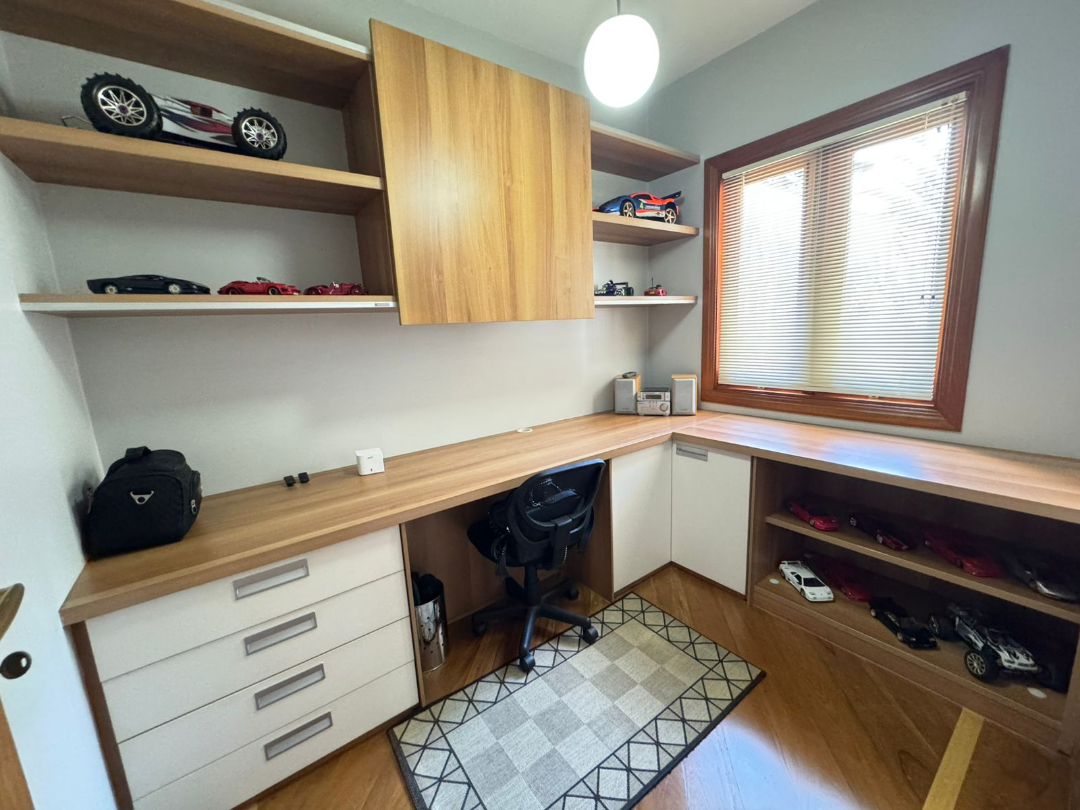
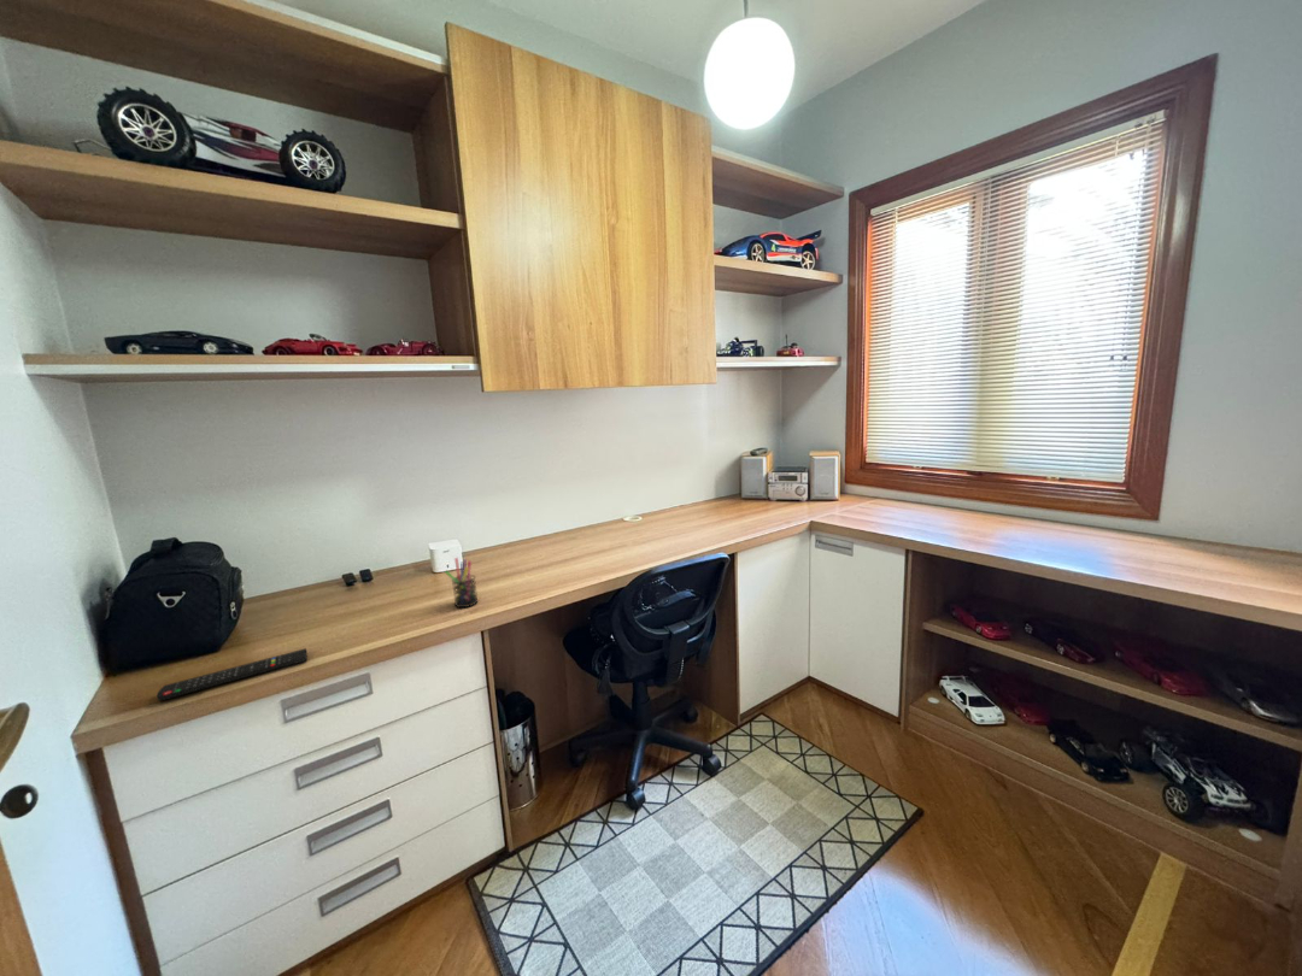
+ remote control [156,647,309,702]
+ pen holder [444,557,480,608]
